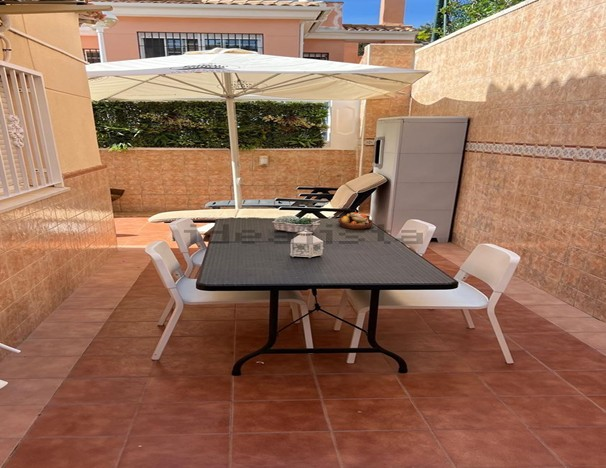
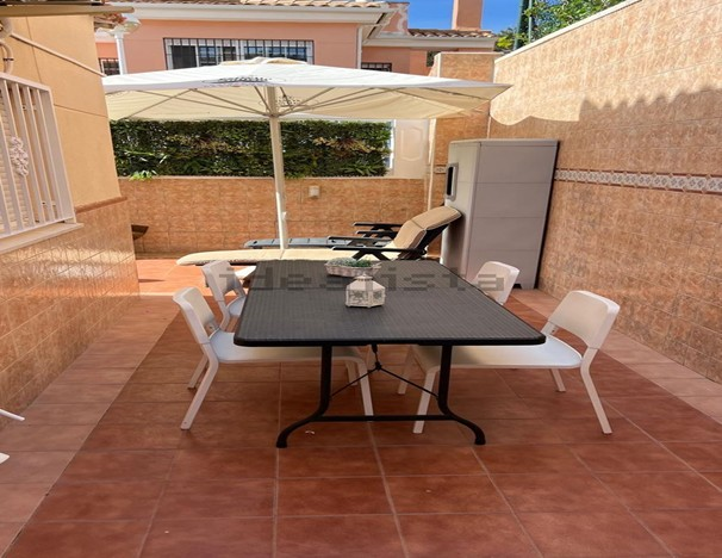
- fruit bowl [337,211,374,230]
